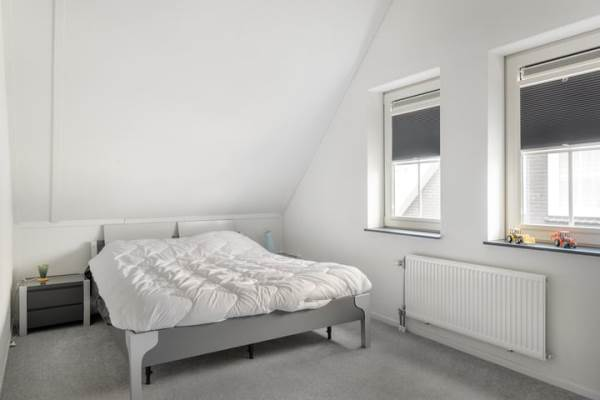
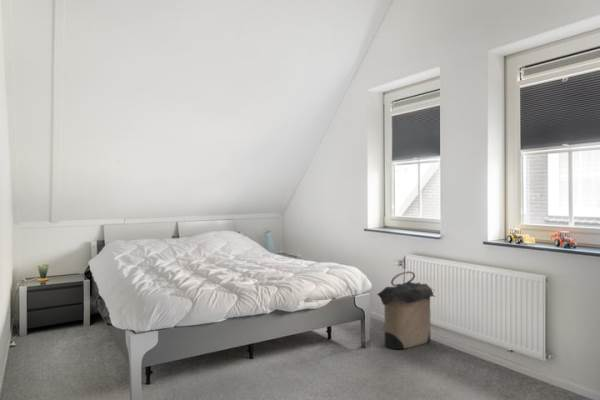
+ laundry hamper [376,270,435,350]
